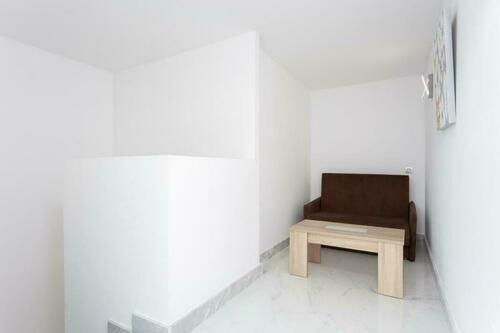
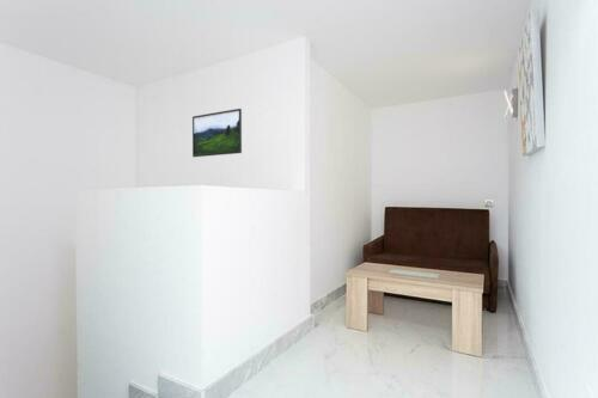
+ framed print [191,108,243,158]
